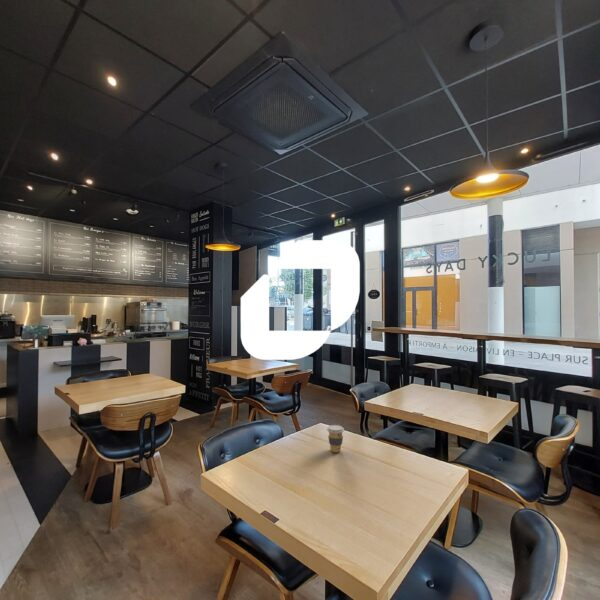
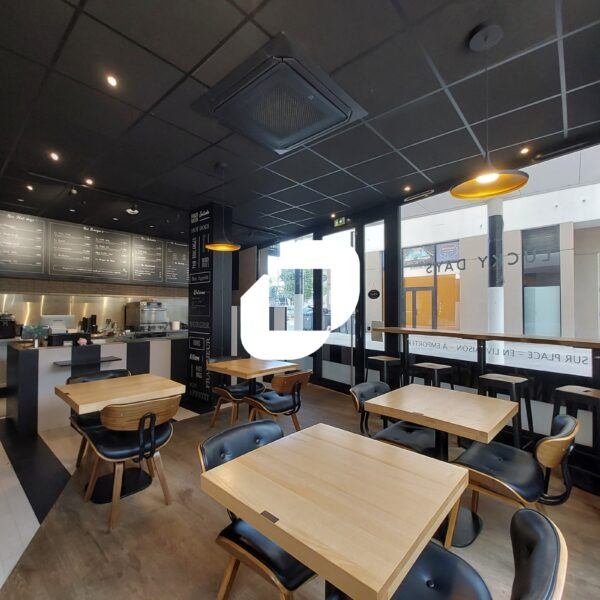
- coffee cup [326,424,345,453]
